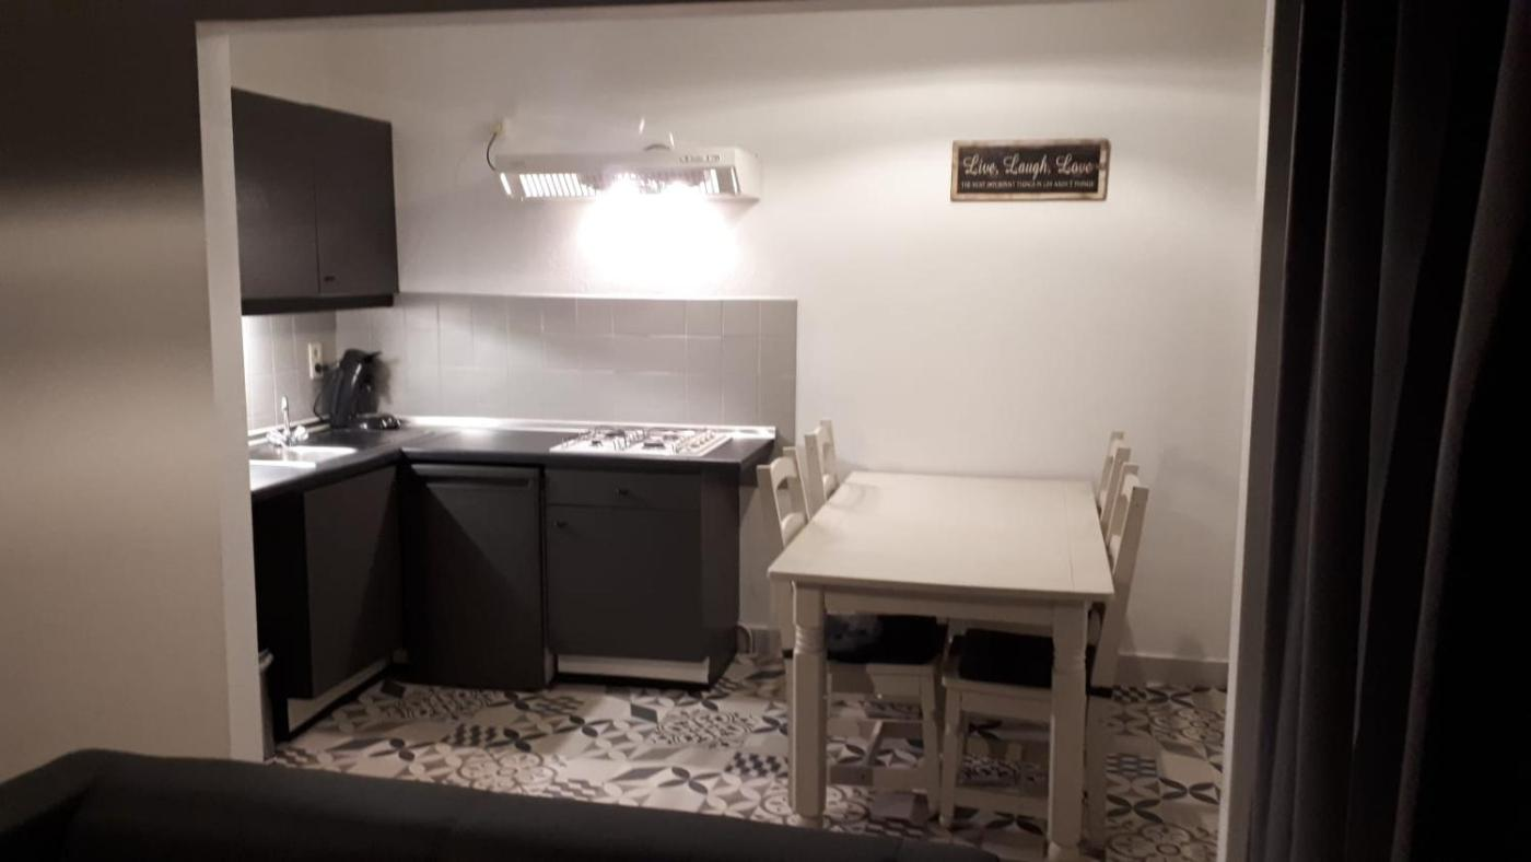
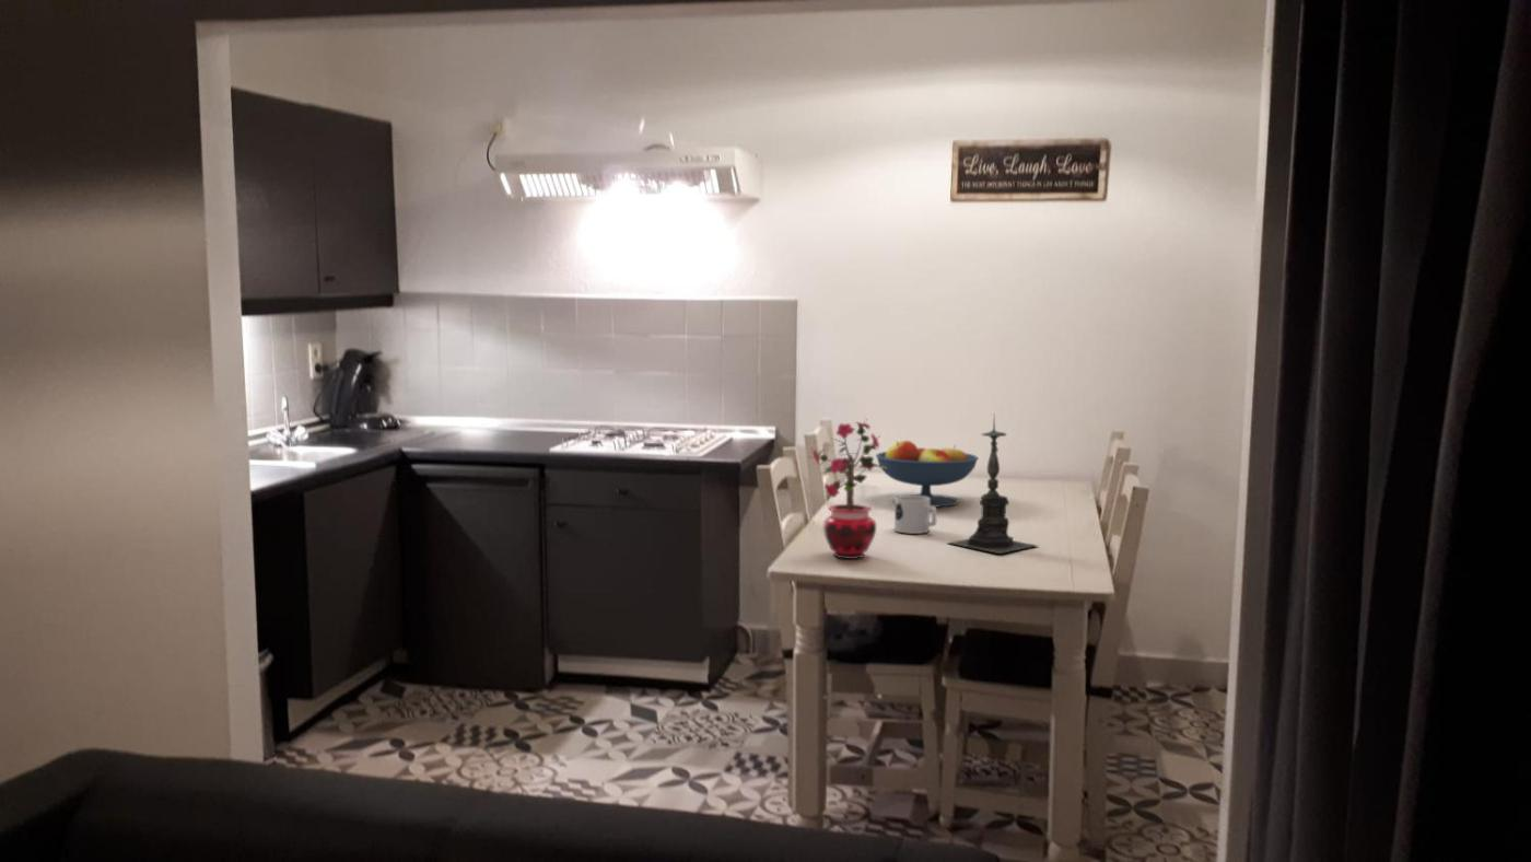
+ mug [893,494,938,535]
+ candle holder [946,412,1040,555]
+ potted plant [809,417,887,560]
+ fruit bowl [875,440,980,508]
